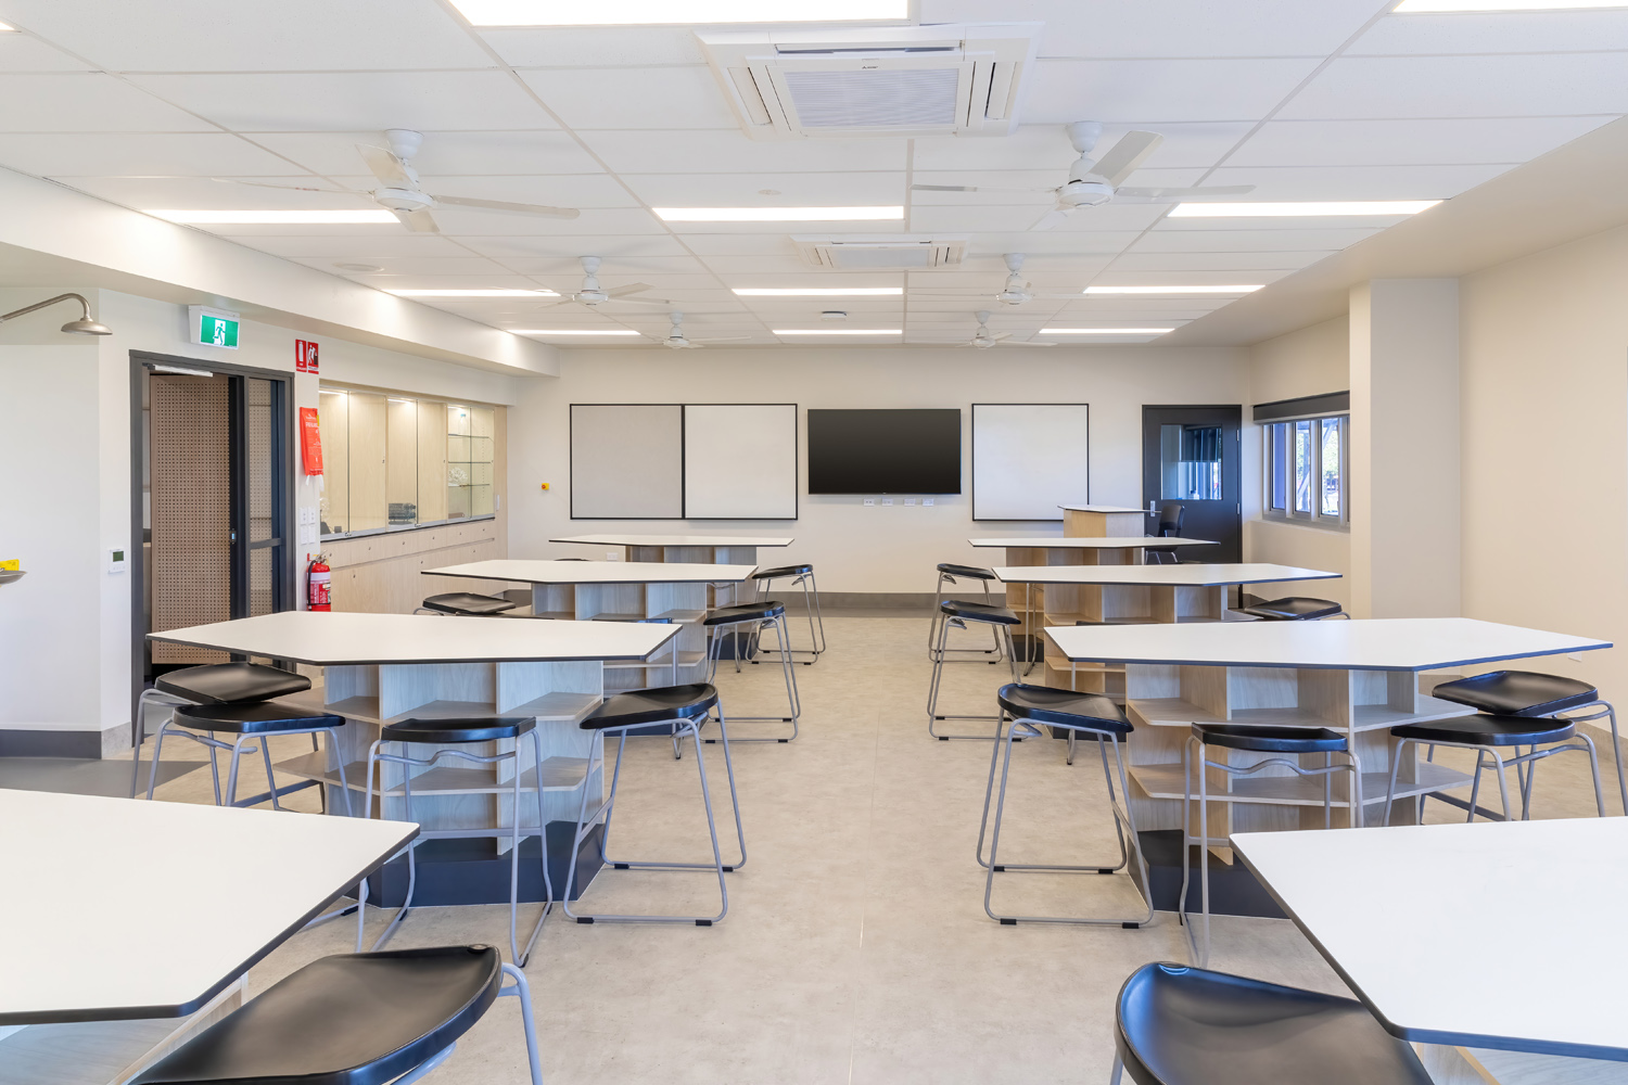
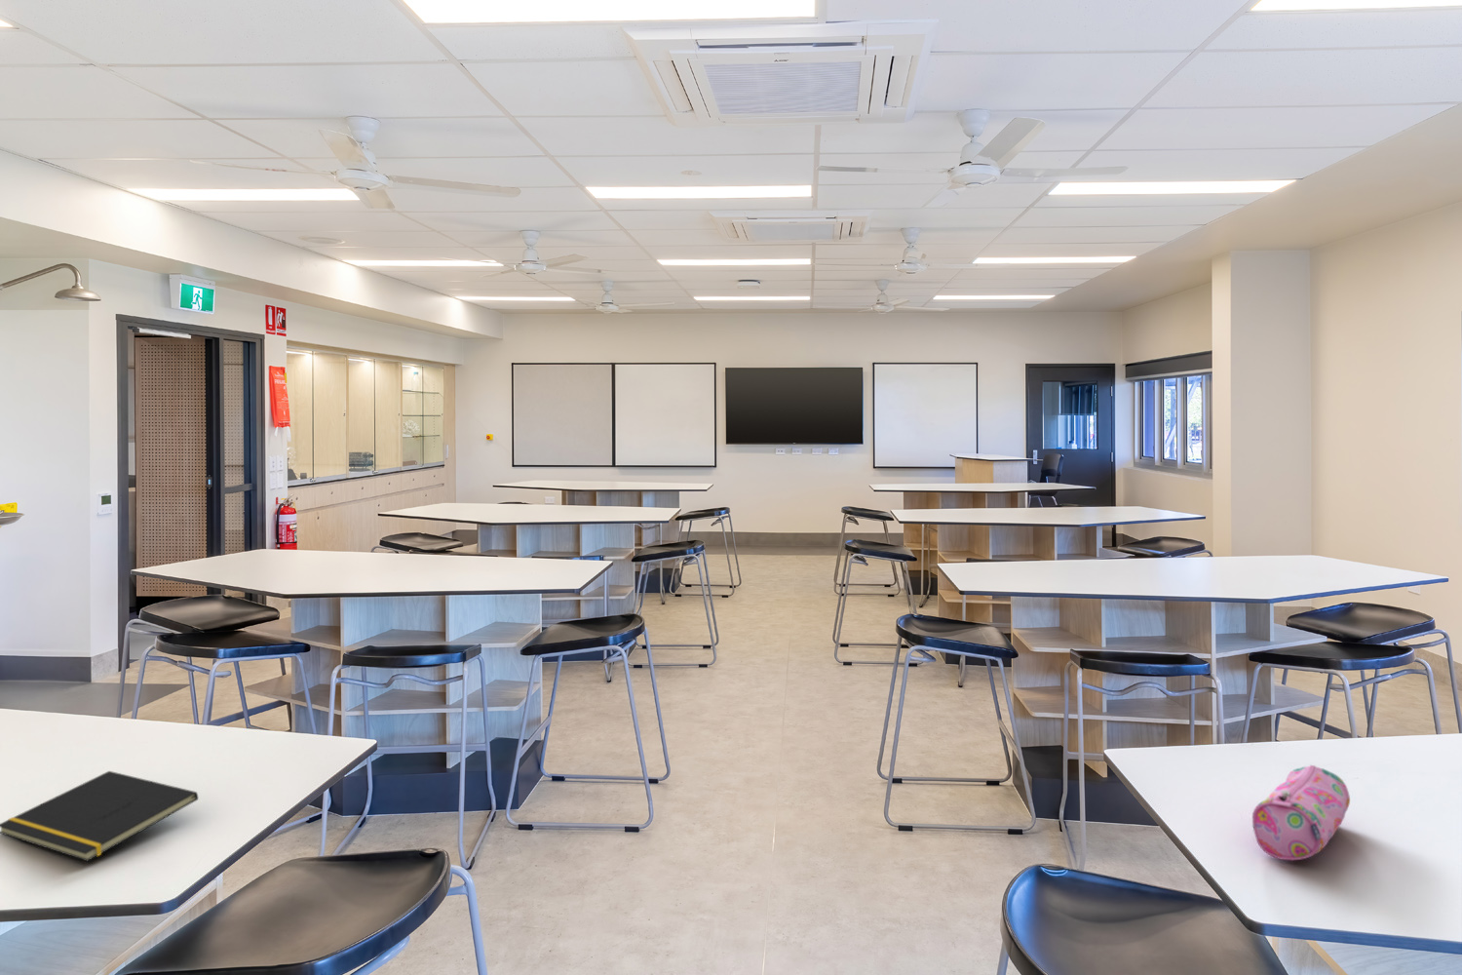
+ notepad [0,770,199,863]
+ pencil case [1251,764,1351,862]
